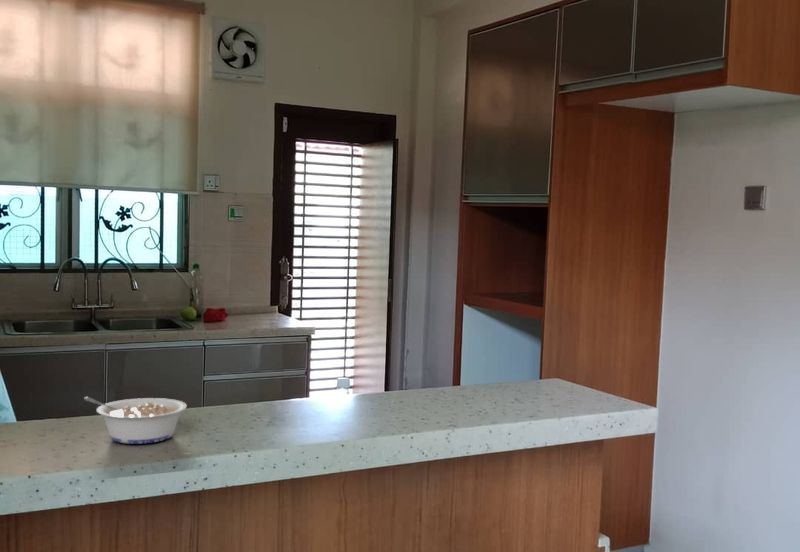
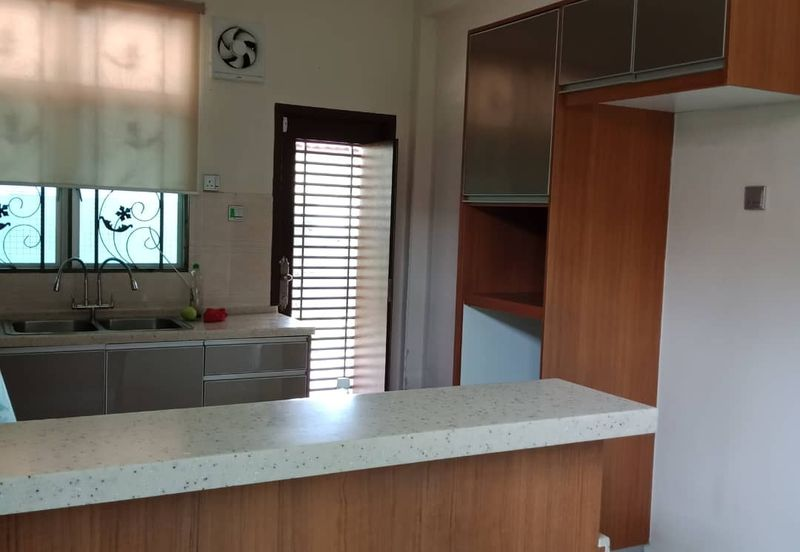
- legume [83,396,188,445]
